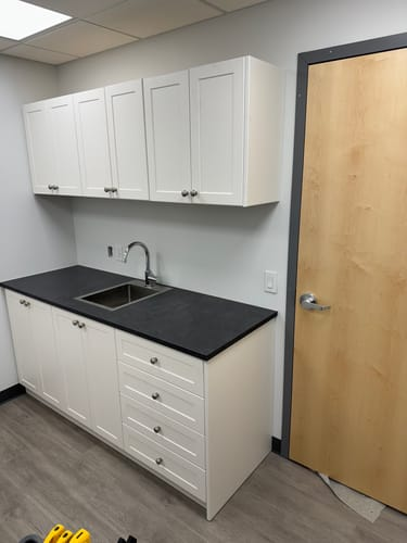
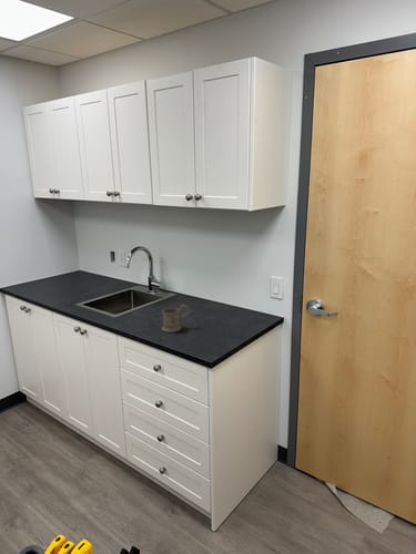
+ mug [161,304,190,334]
